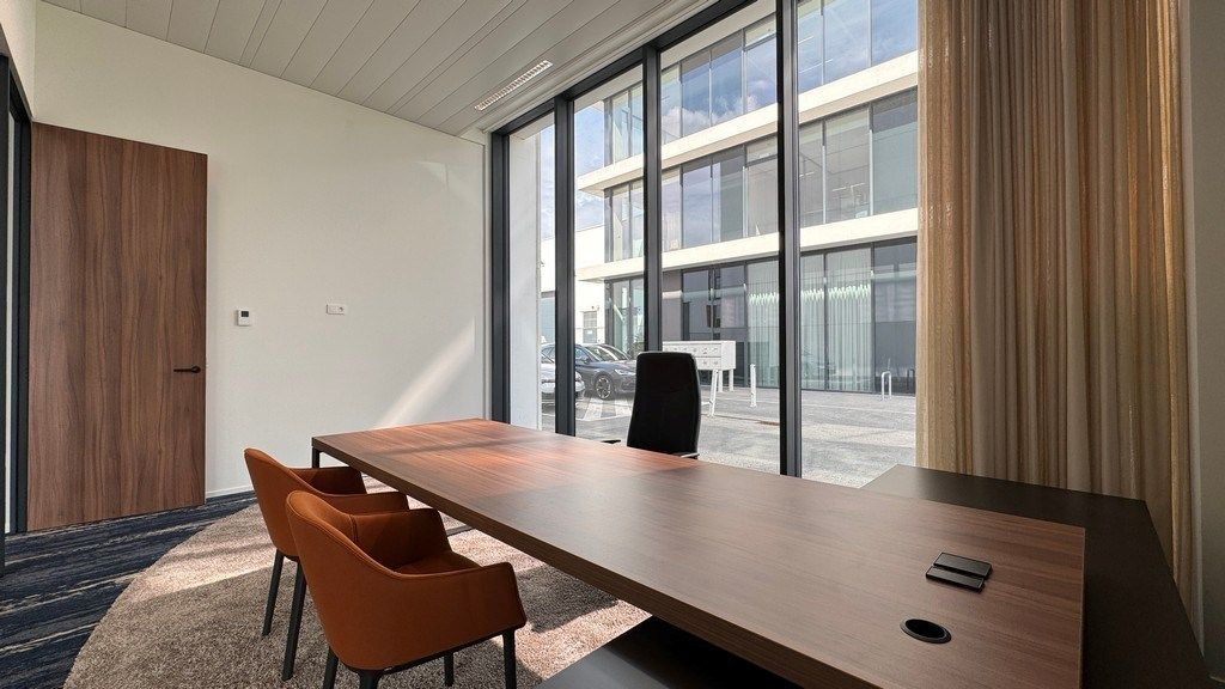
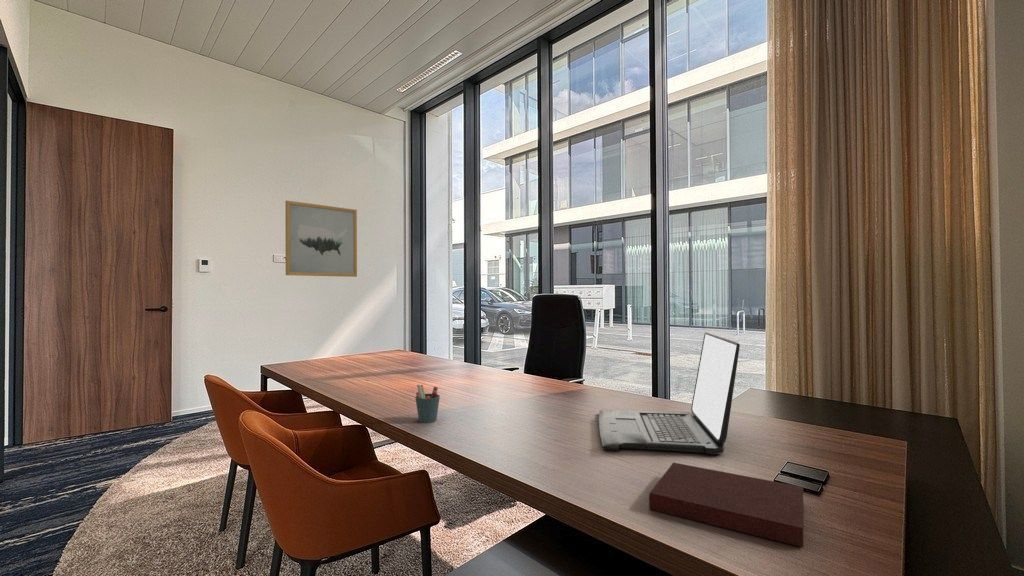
+ laptop [598,331,741,455]
+ notebook [648,462,805,548]
+ wall art [284,200,358,278]
+ pen holder [414,384,441,424]
